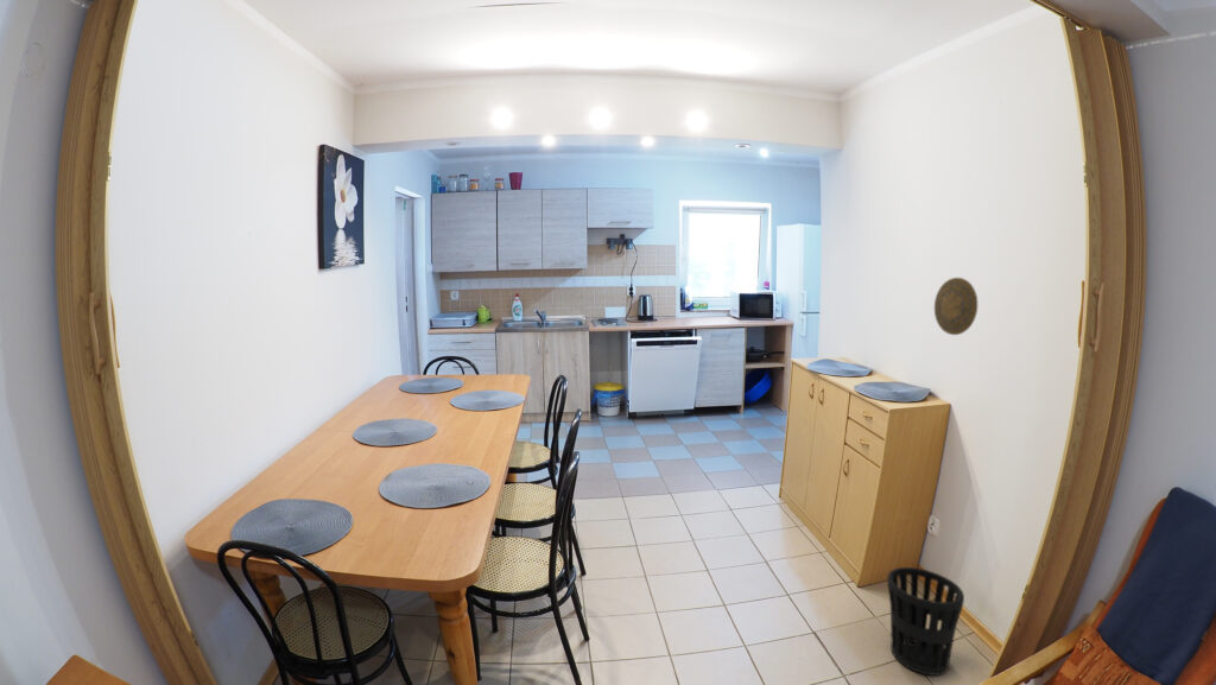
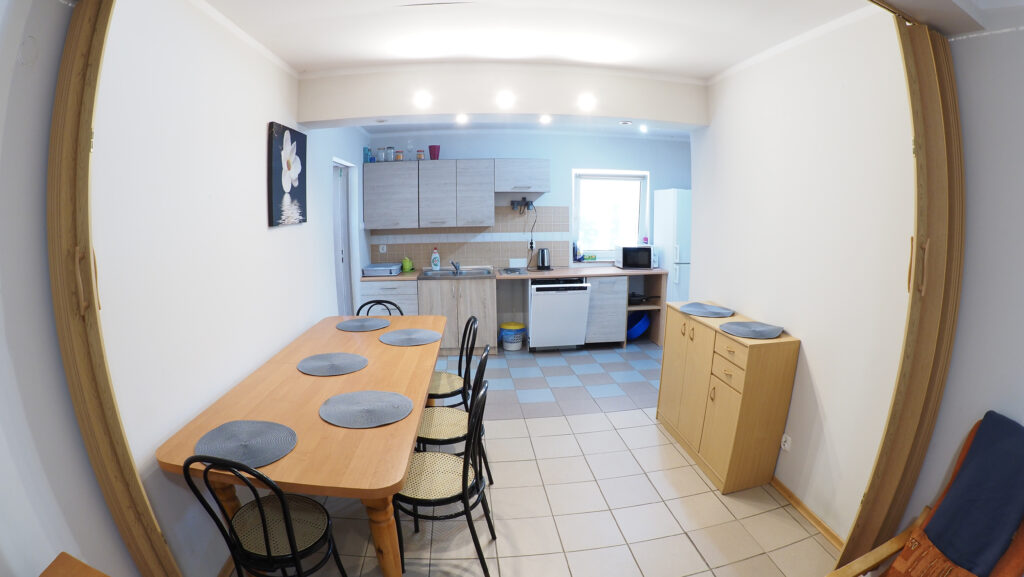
- wastebasket [886,566,965,677]
- decorative plate [933,277,978,336]
